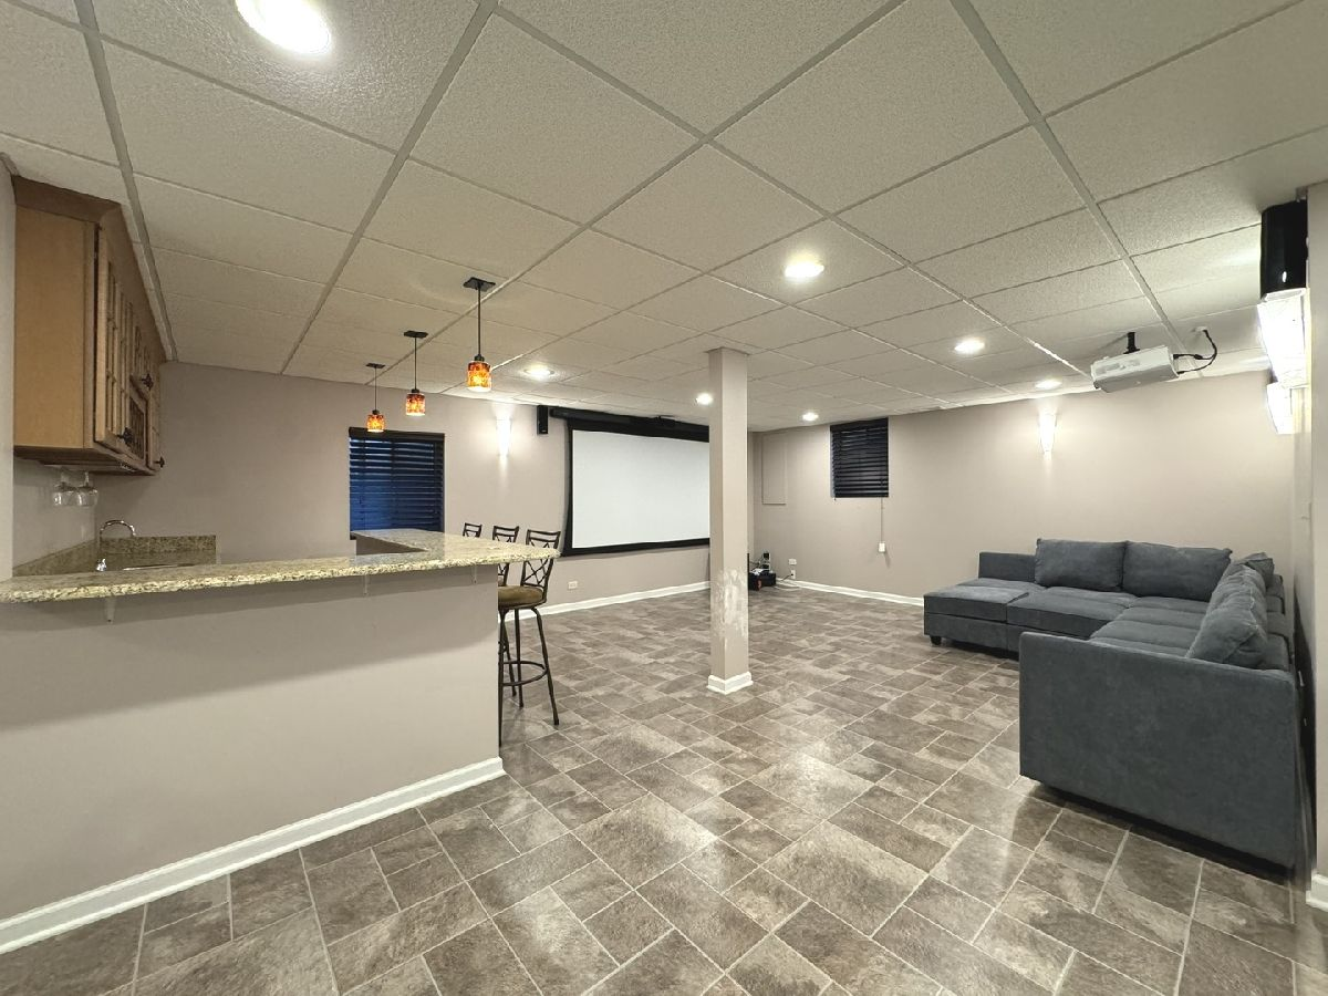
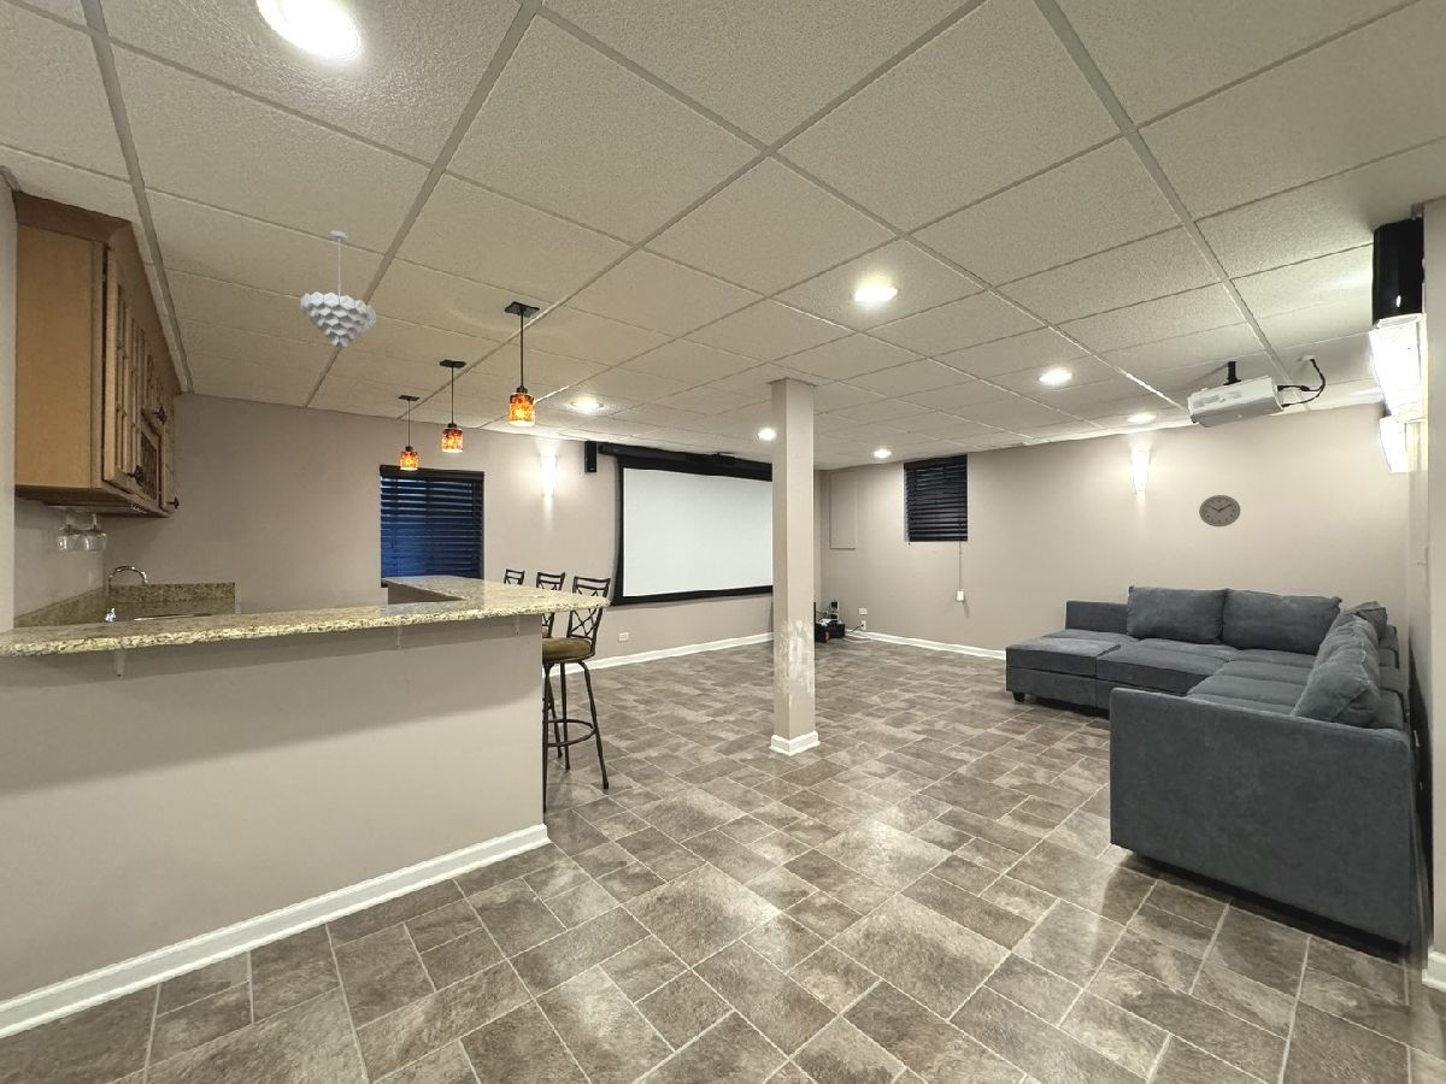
+ pendant light [299,230,377,349]
+ wall clock [1198,494,1241,528]
